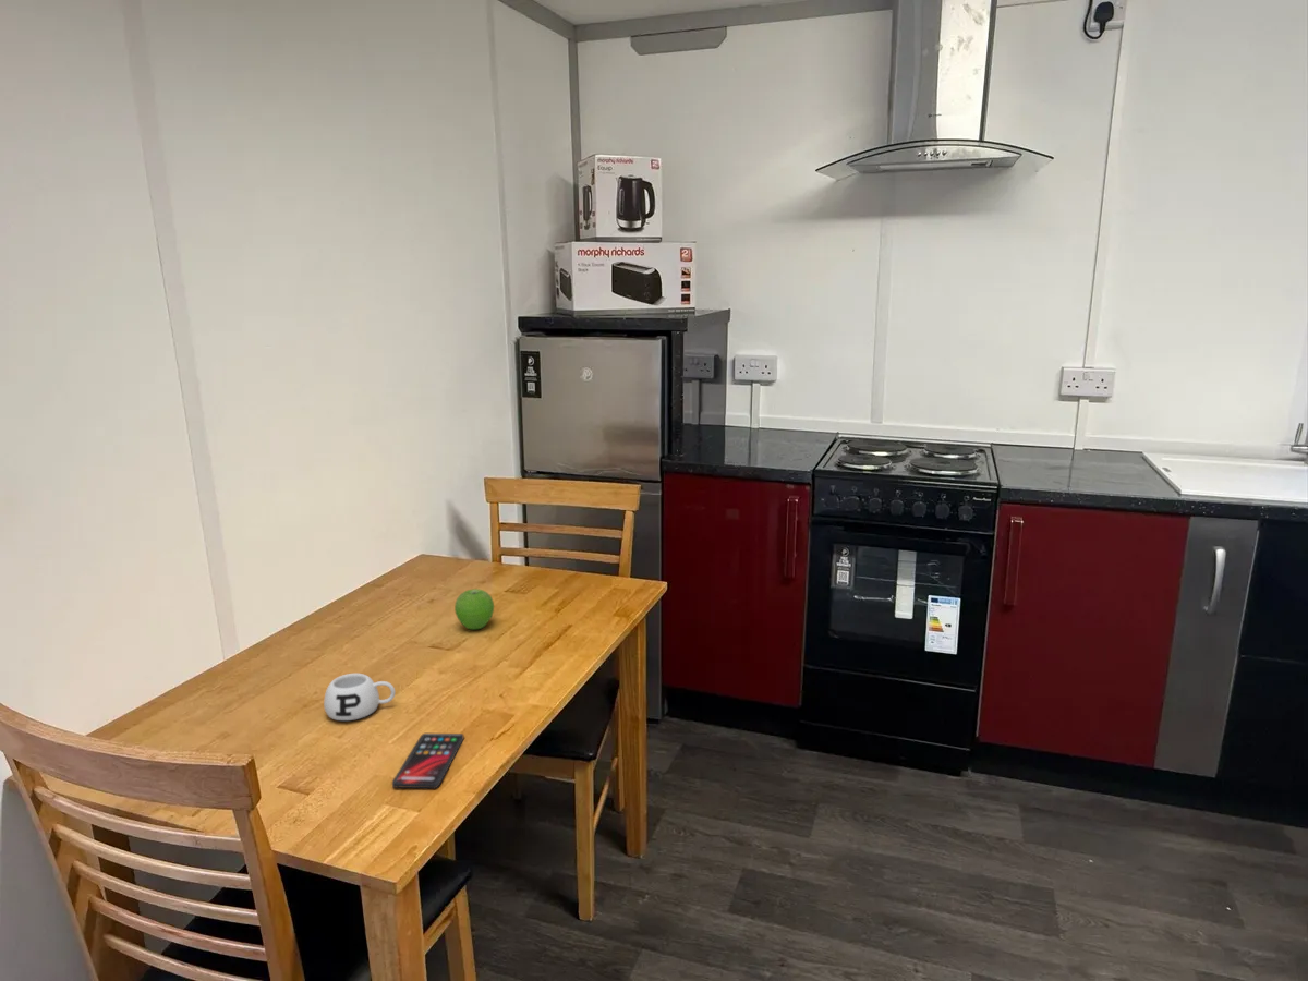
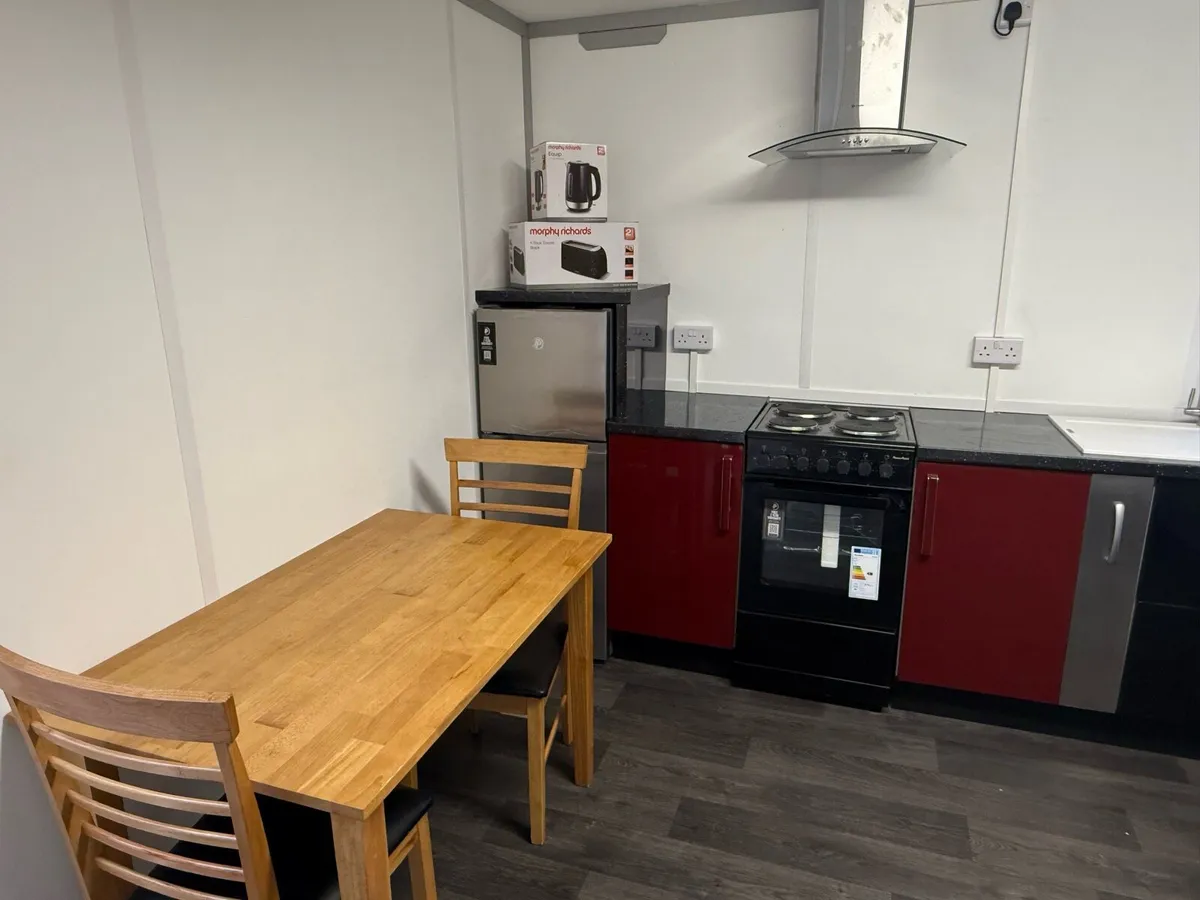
- smartphone [391,732,464,789]
- mug [323,673,397,722]
- fruit [453,588,495,630]
